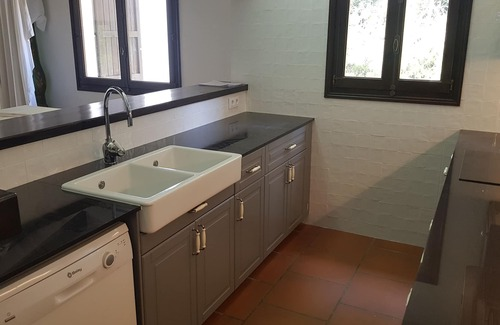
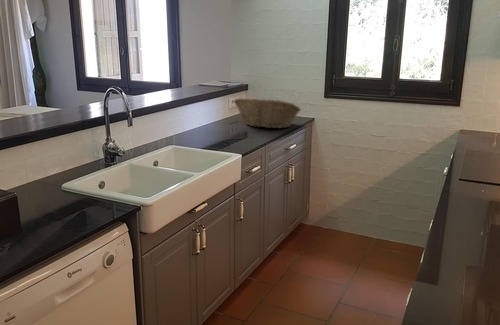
+ fruit basket [233,97,302,129]
